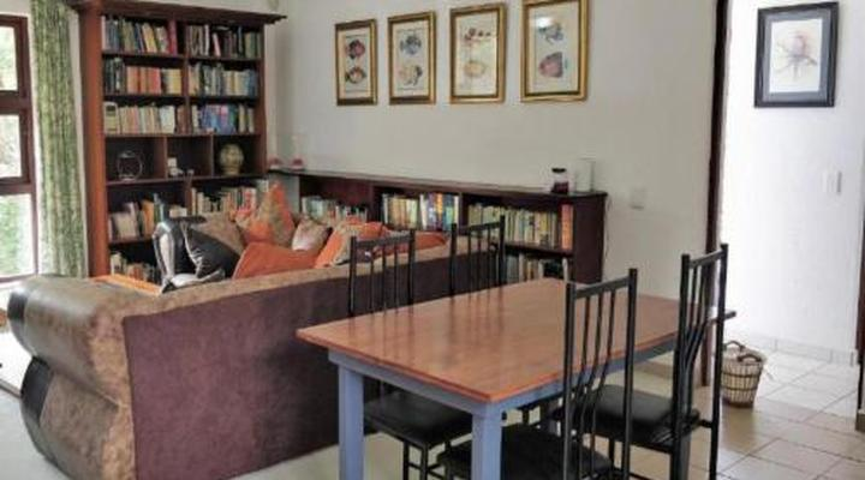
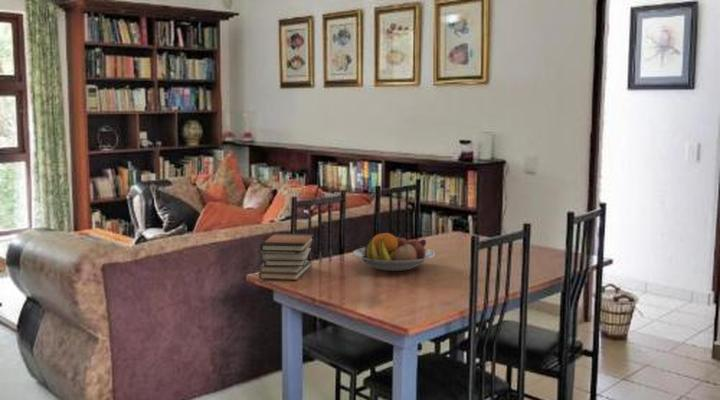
+ book stack [257,233,315,281]
+ fruit bowl [352,232,436,272]
